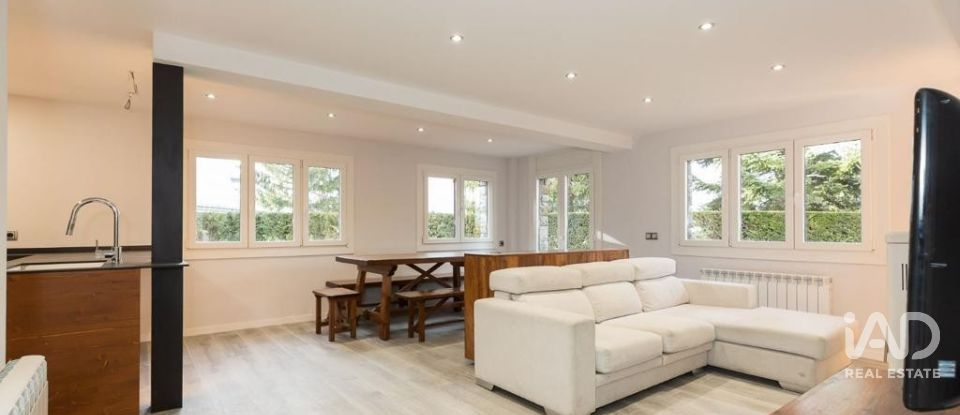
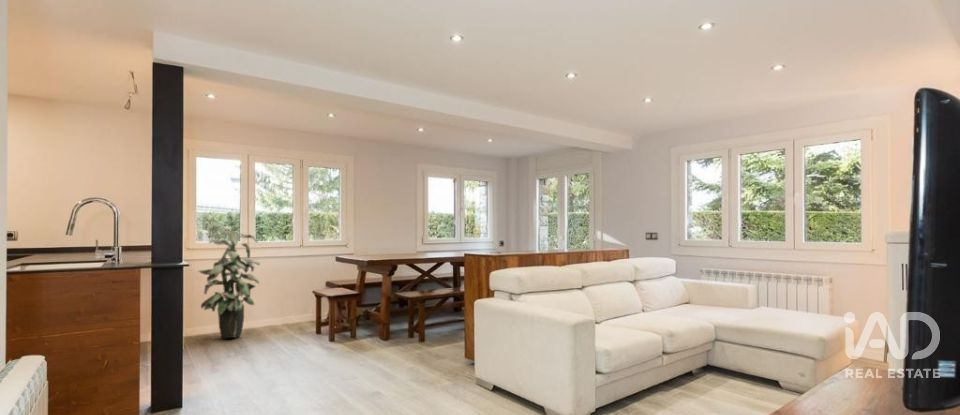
+ indoor plant [197,225,261,340]
